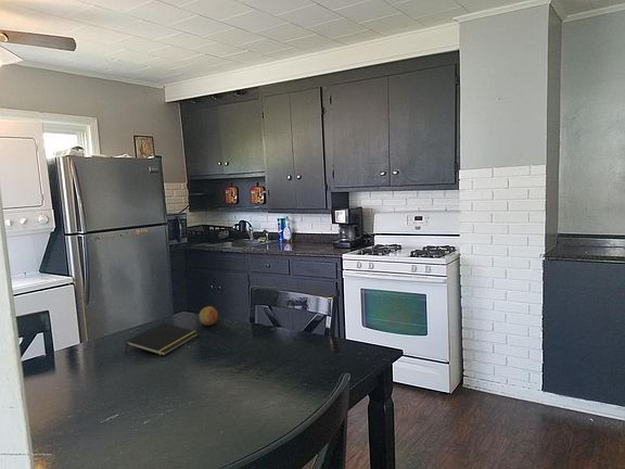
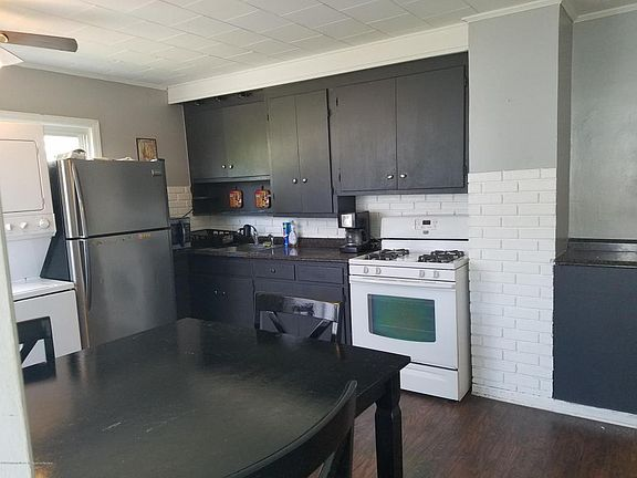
- fruit [197,305,219,327]
- notepad [125,322,200,357]
